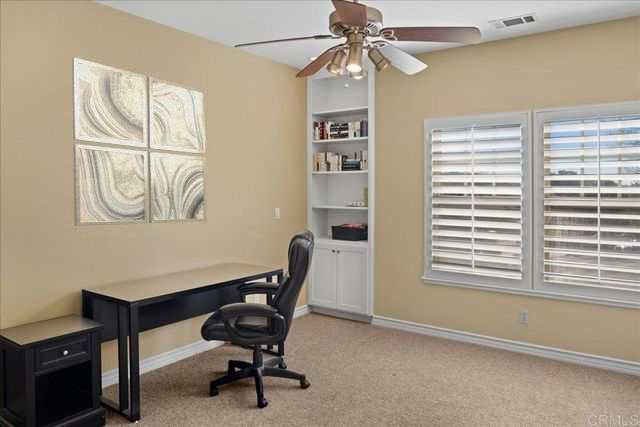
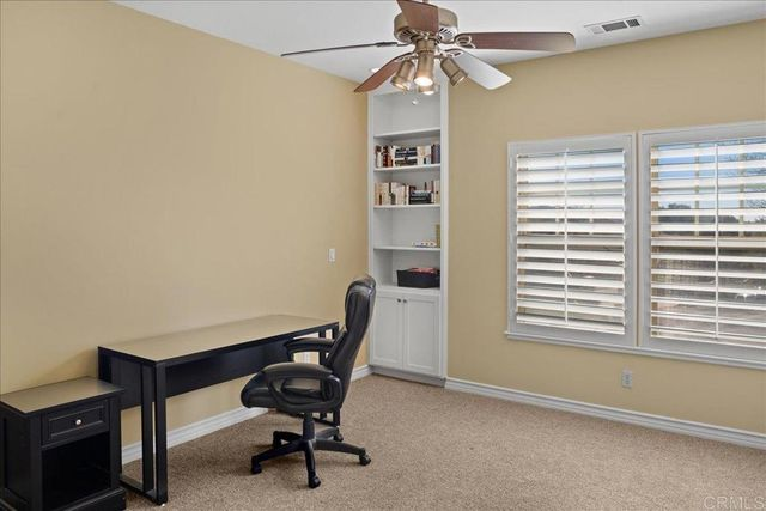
- wall art [71,56,207,227]
